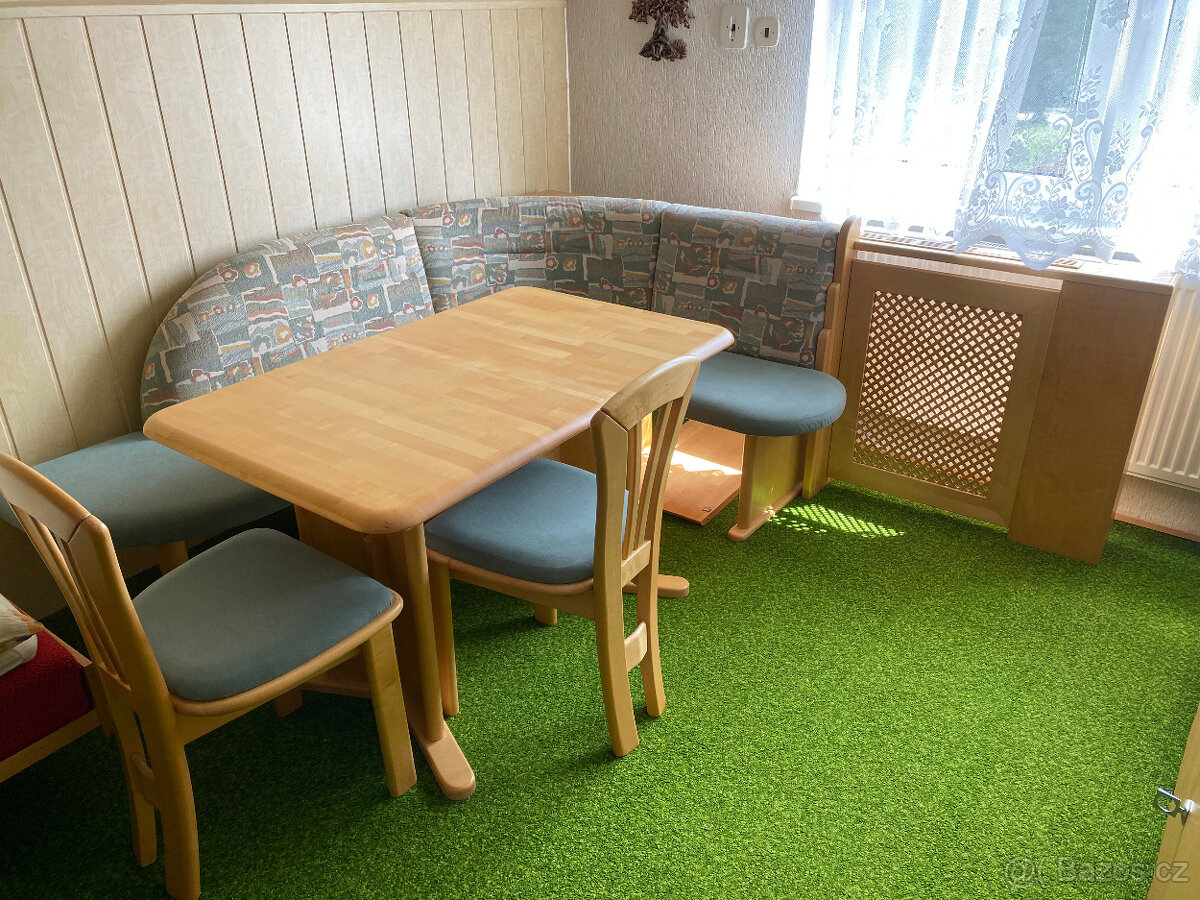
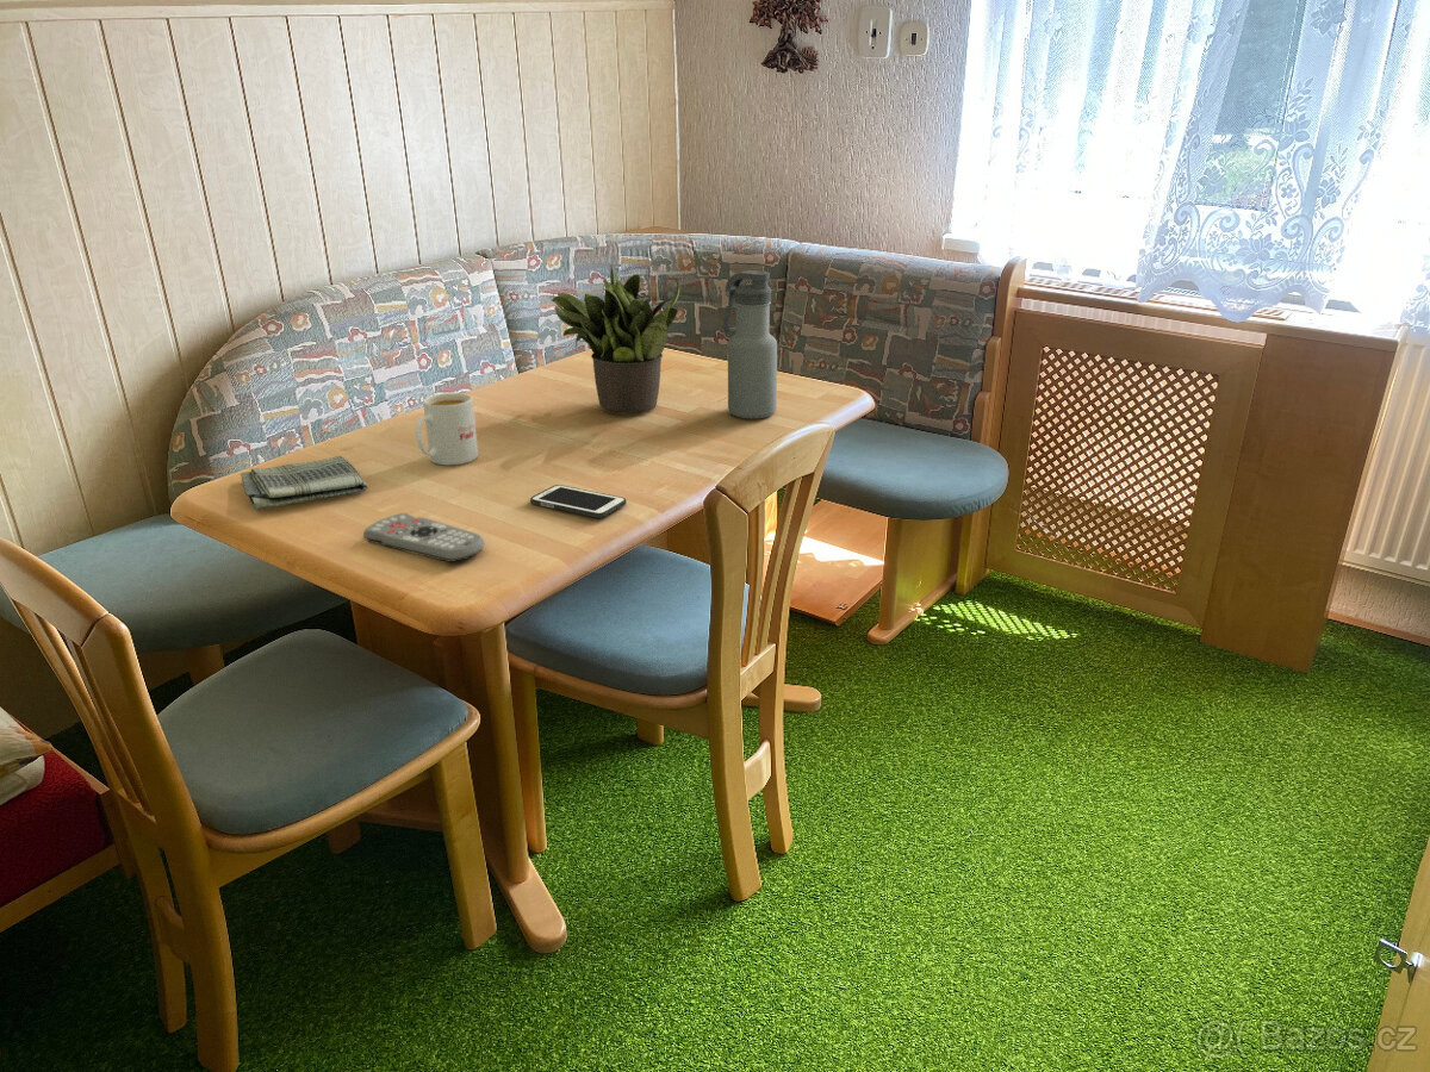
+ water bottle [722,269,778,419]
+ remote control [362,512,486,563]
+ potted plant [551,264,680,413]
+ dish towel [240,455,368,511]
+ cell phone [529,484,628,519]
+ mug [415,392,479,466]
